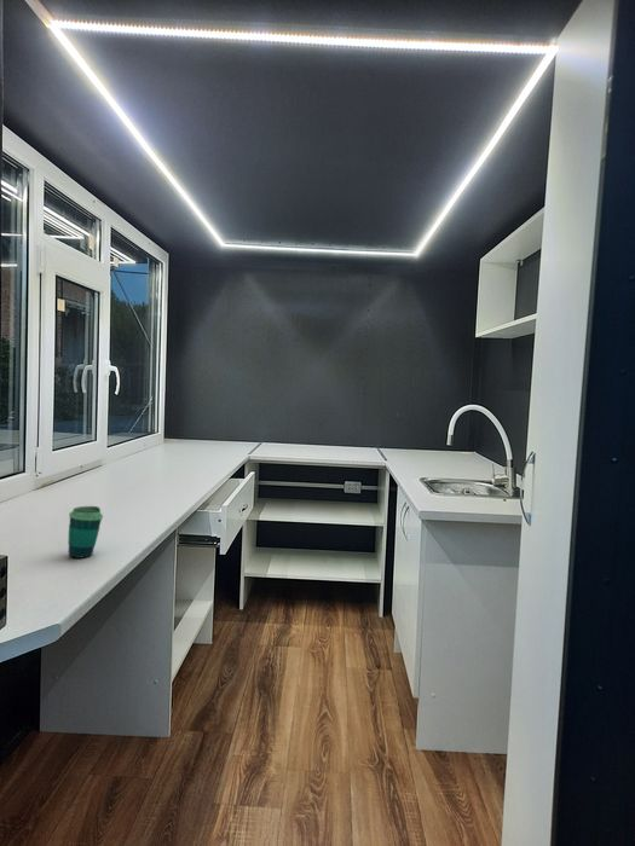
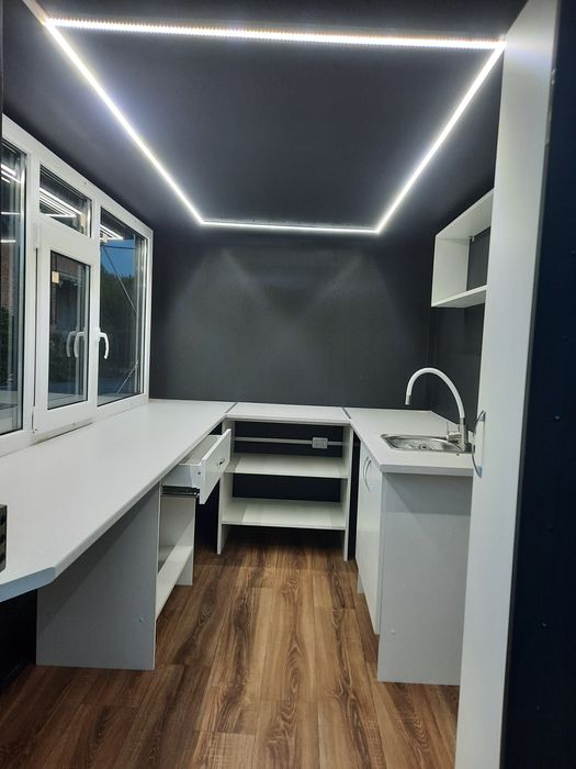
- cup [67,505,104,560]
